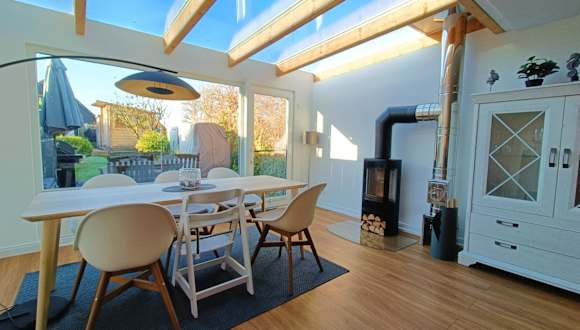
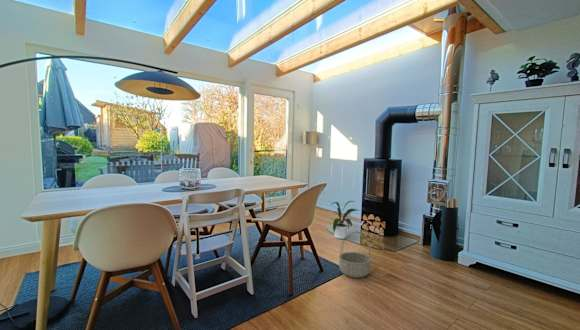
+ basket [338,231,373,279]
+ house plant [330,200,360,240]
